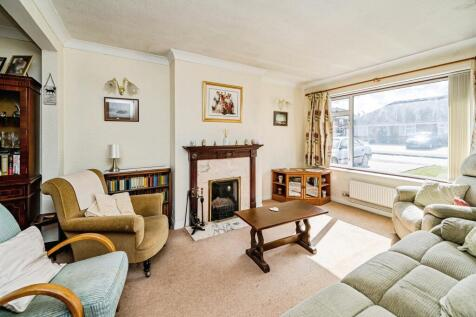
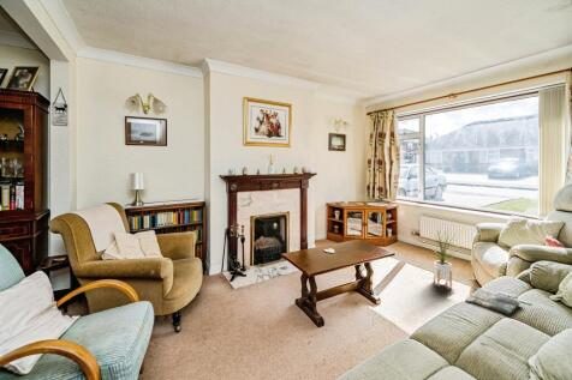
+ house plant [427,225,463,289]
+ architectural model [464,286,532,315]
